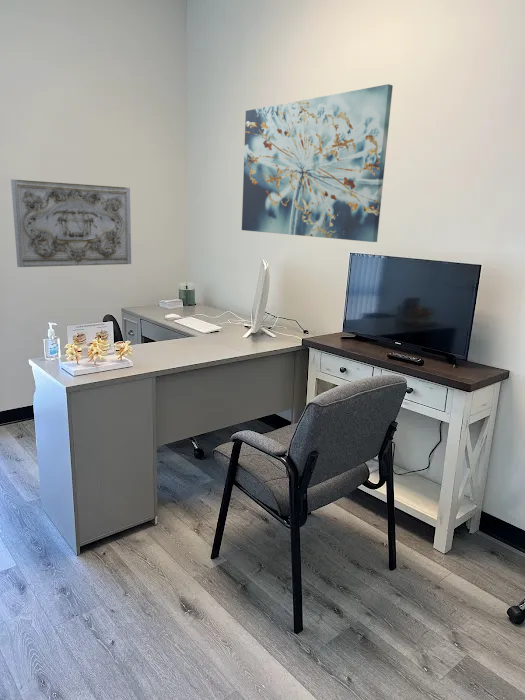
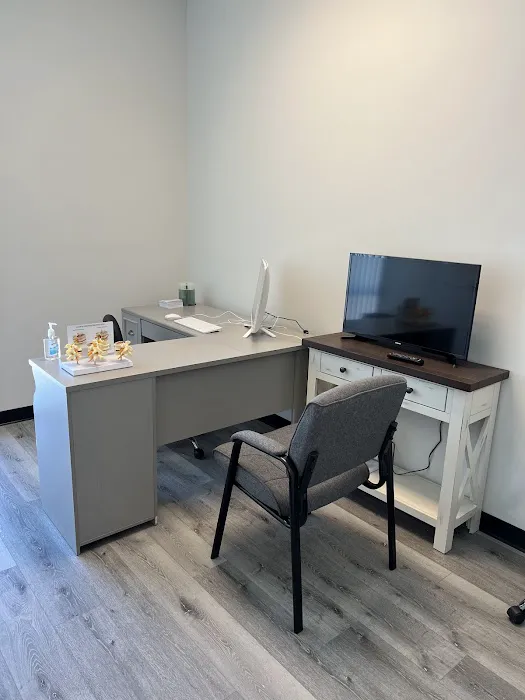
- relief panel [10,178,132,268]
- wall art [241,83,394,243]
